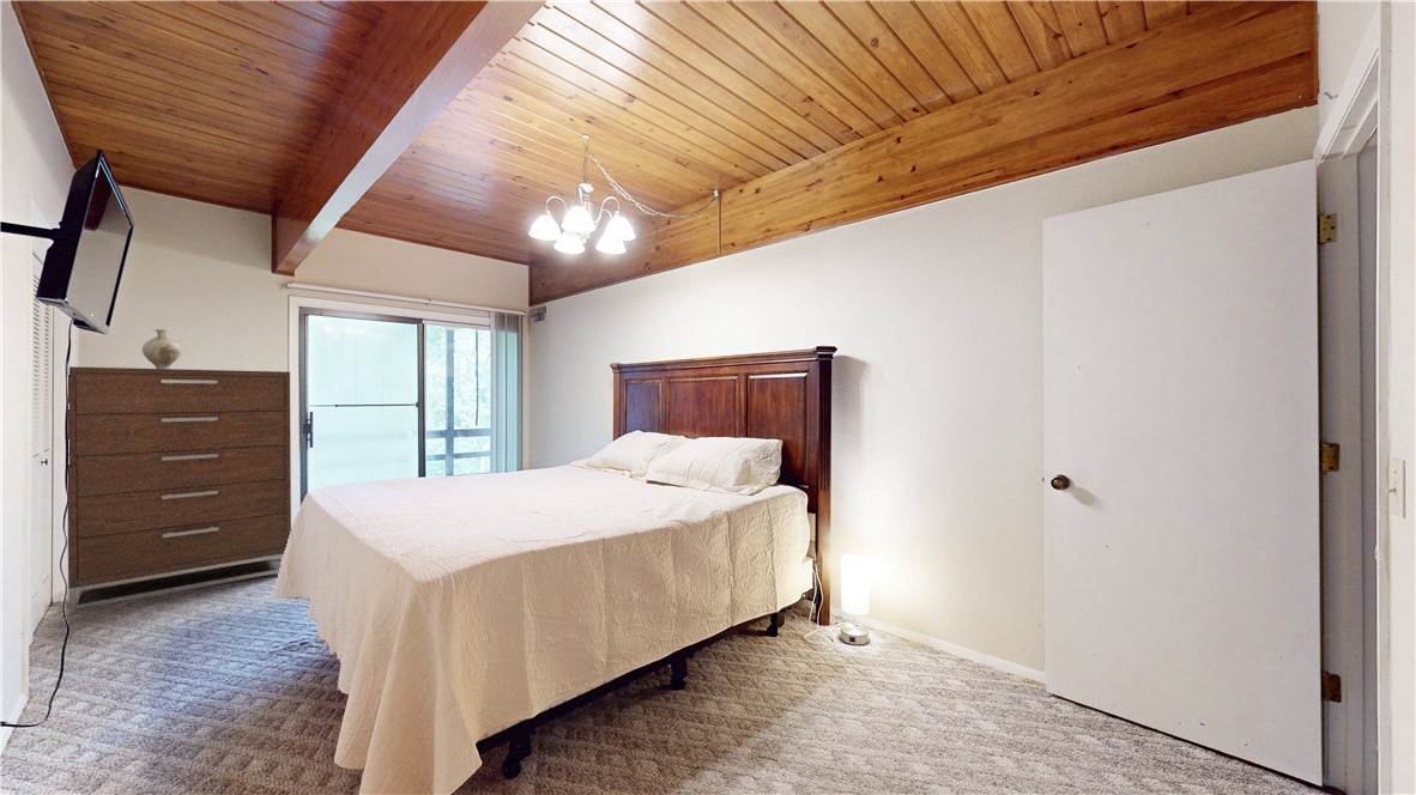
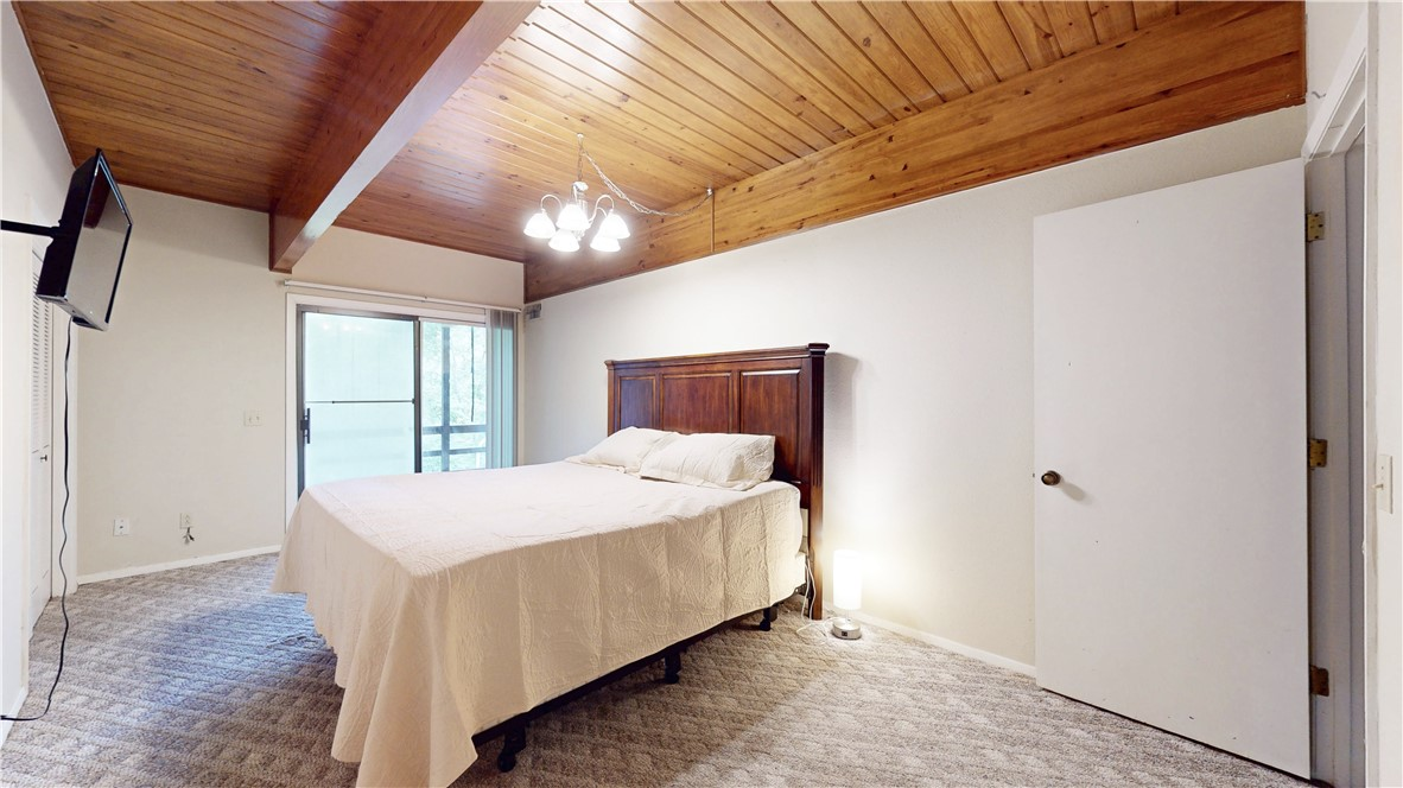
- decorative vase [141,328,182,369]
- dresser [67,365,292,611]
